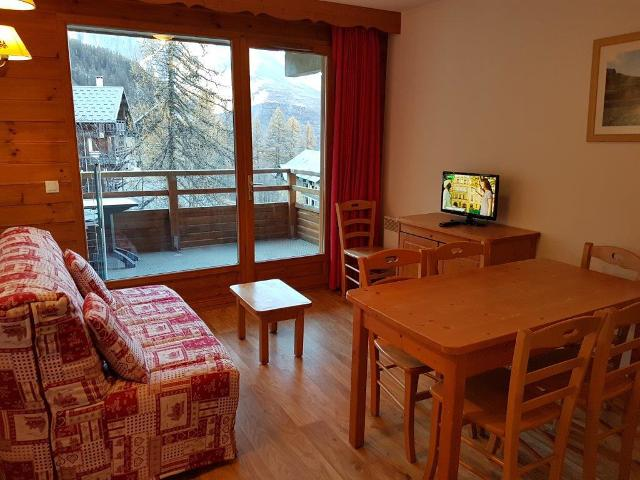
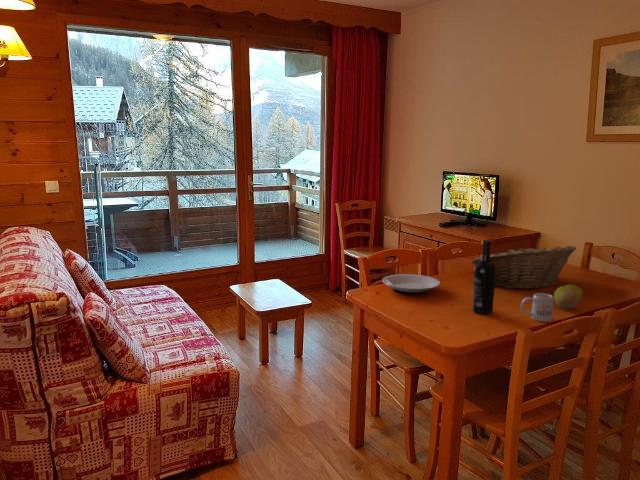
+ fruit [553,284,584,310]
+ mug [520,292,554,323]
+ fruit basket [471,244,577,290]
+ plate [381,273,441,295]
+ wine bottle [472,239,496,316]
